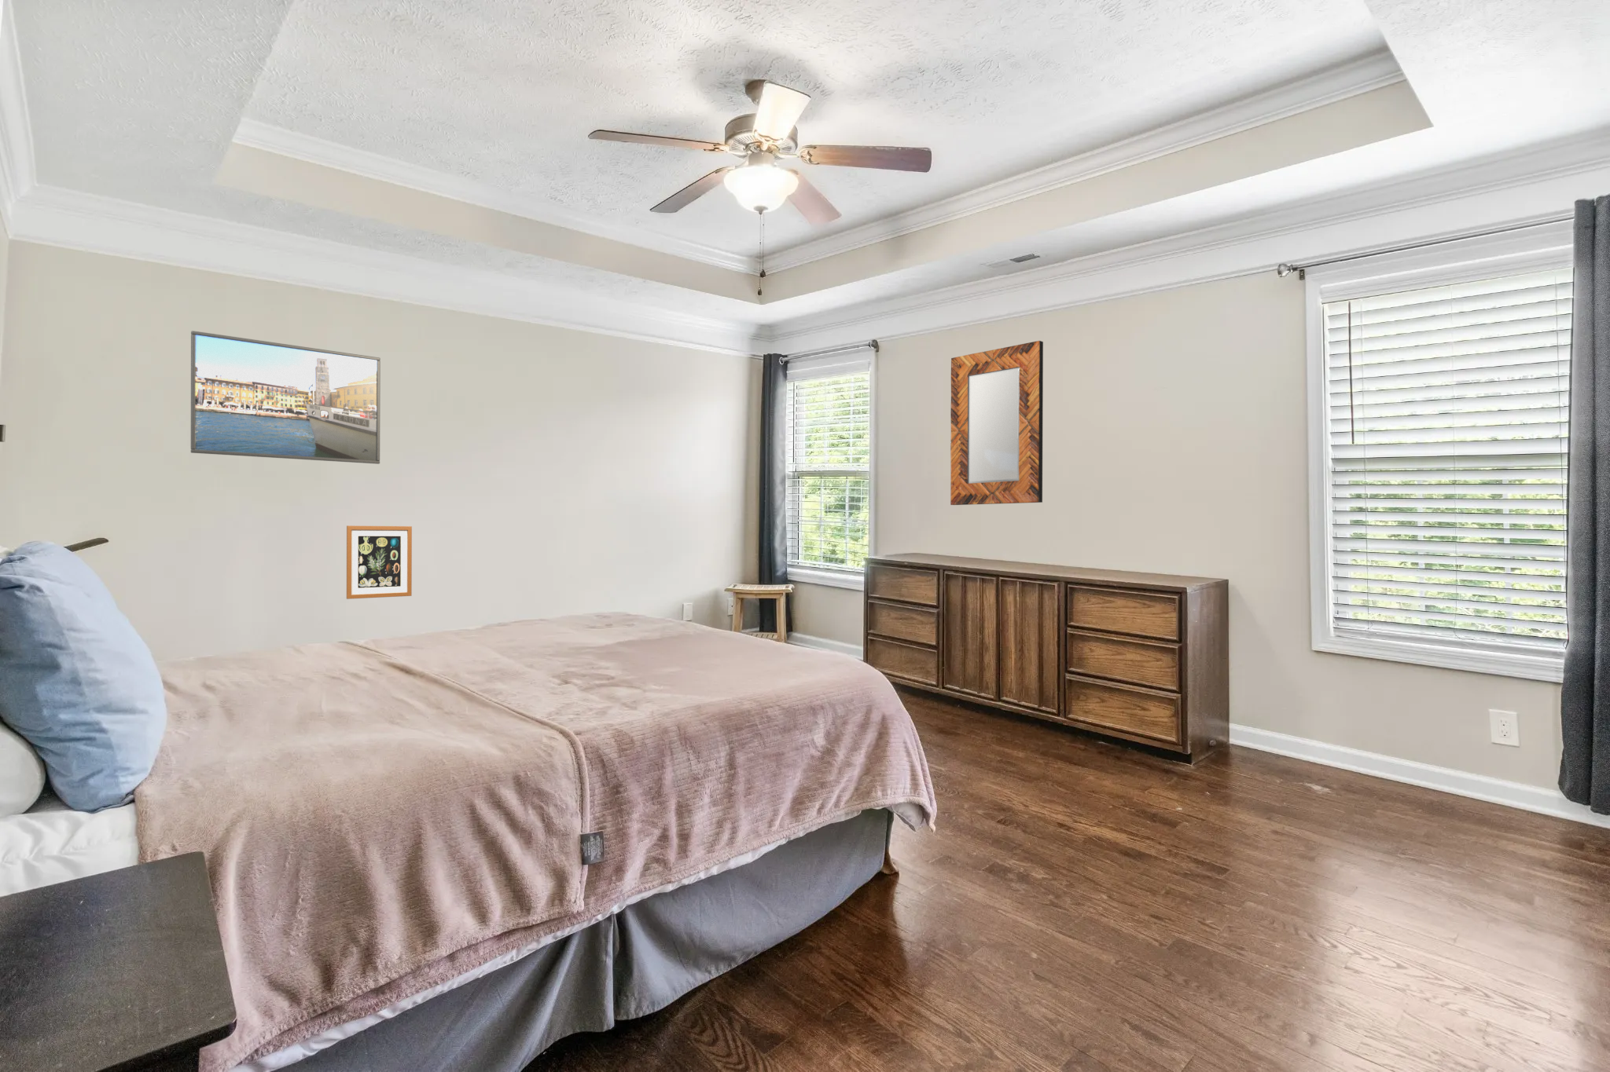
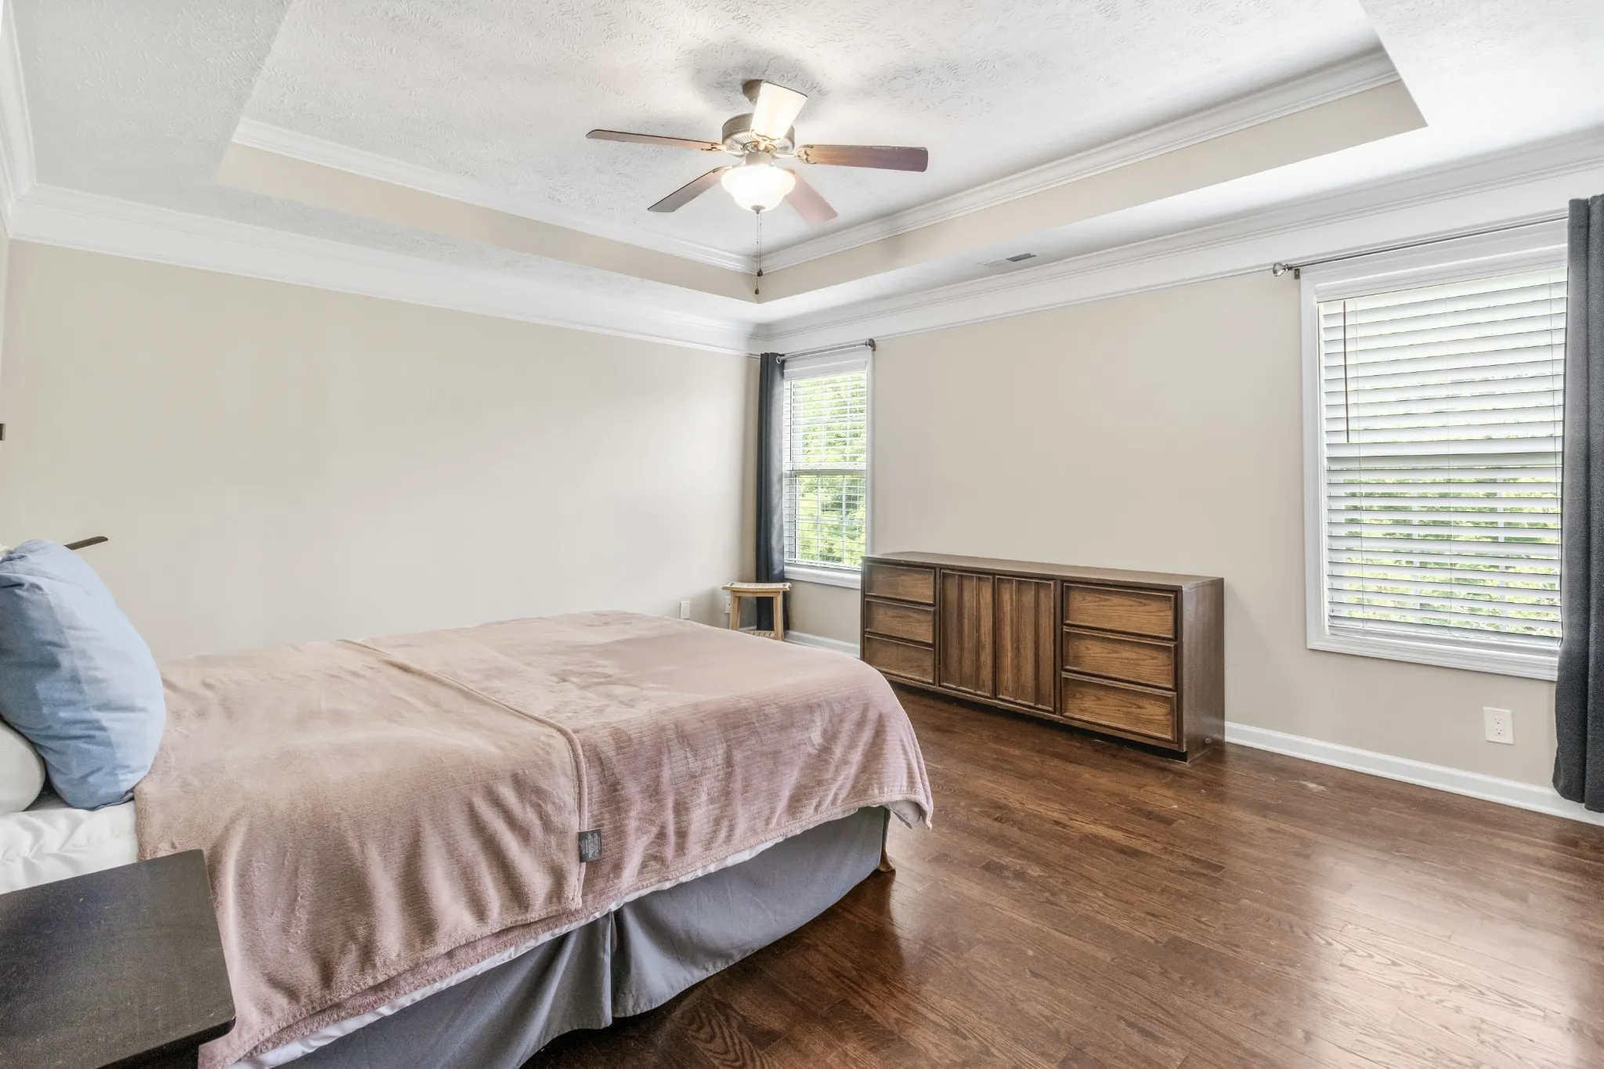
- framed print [190,330,382,465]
- home mirror [949,340,1044,506]
- wall art [346,524,413,599]
